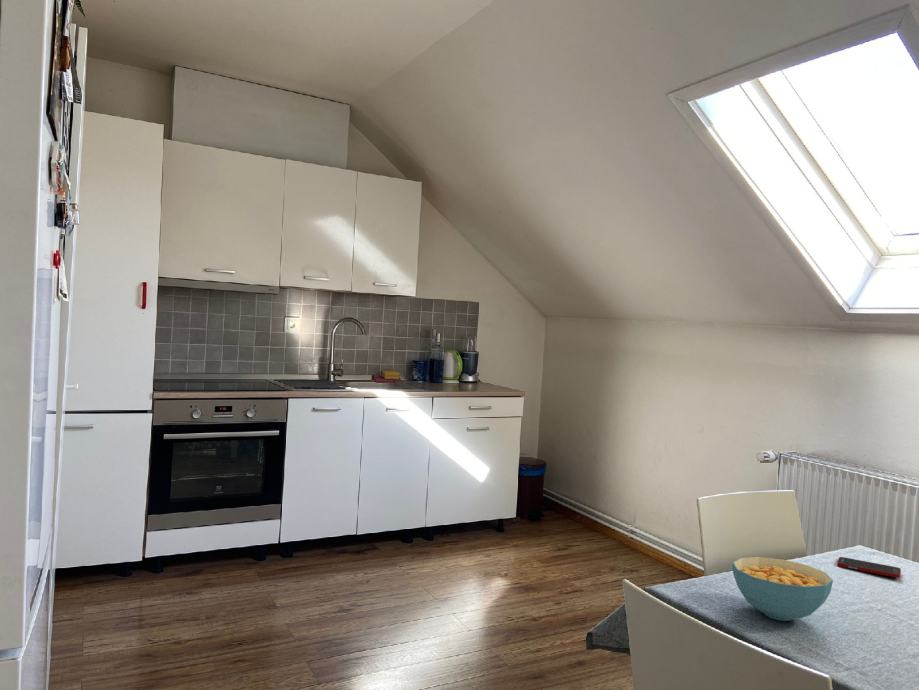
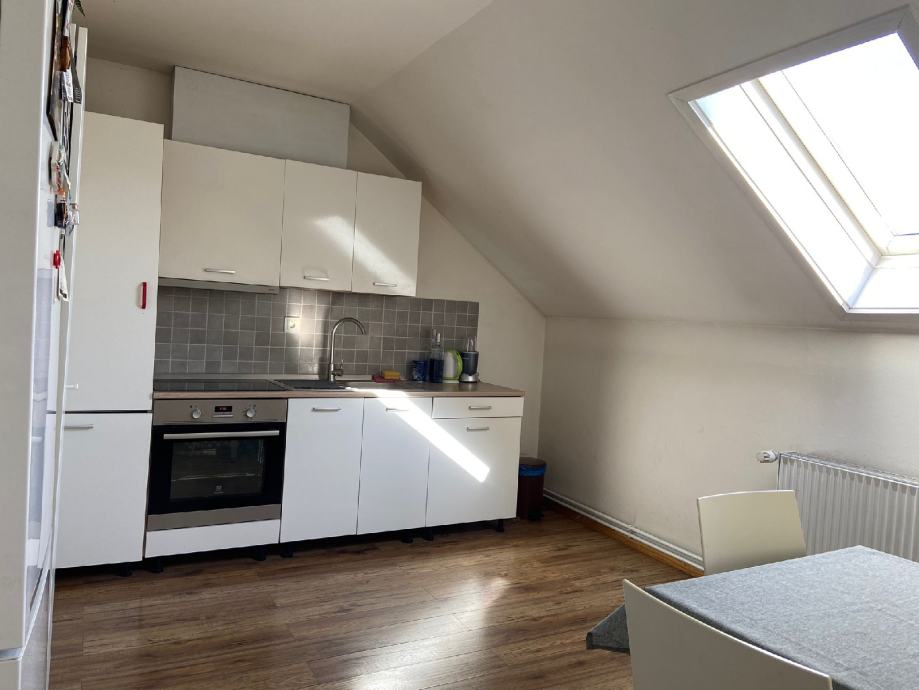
- cell phone [836,556,902,579]
- cereal bowl [731,556,834,622]
